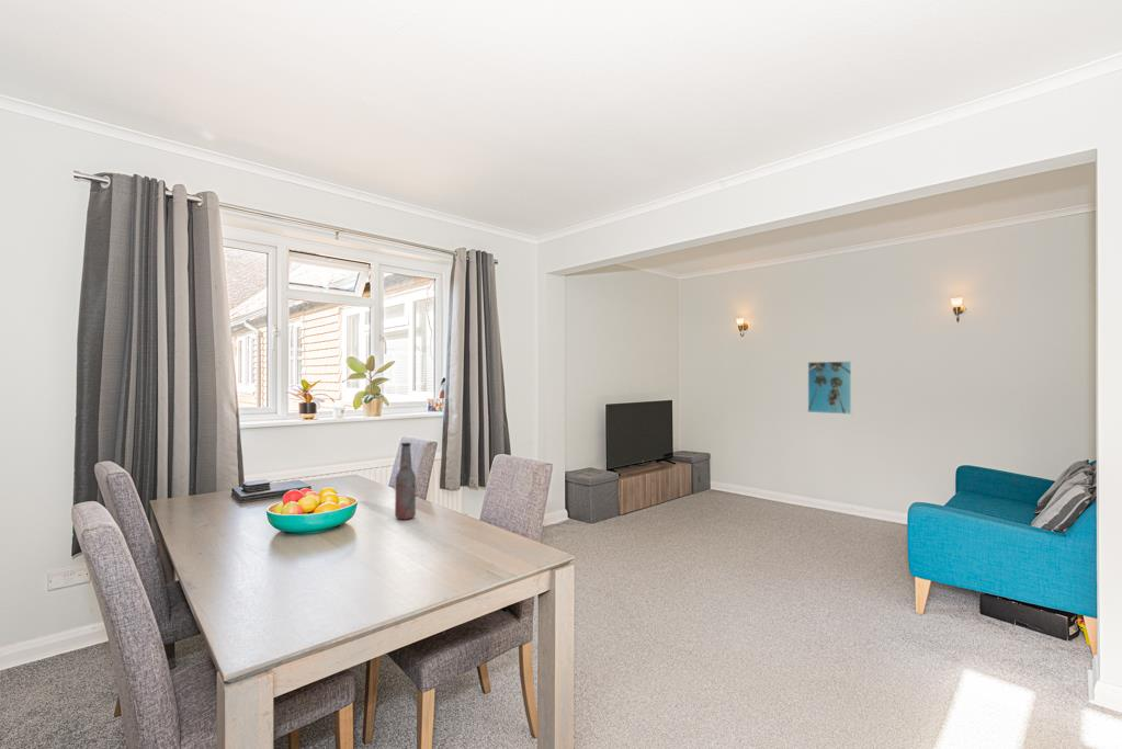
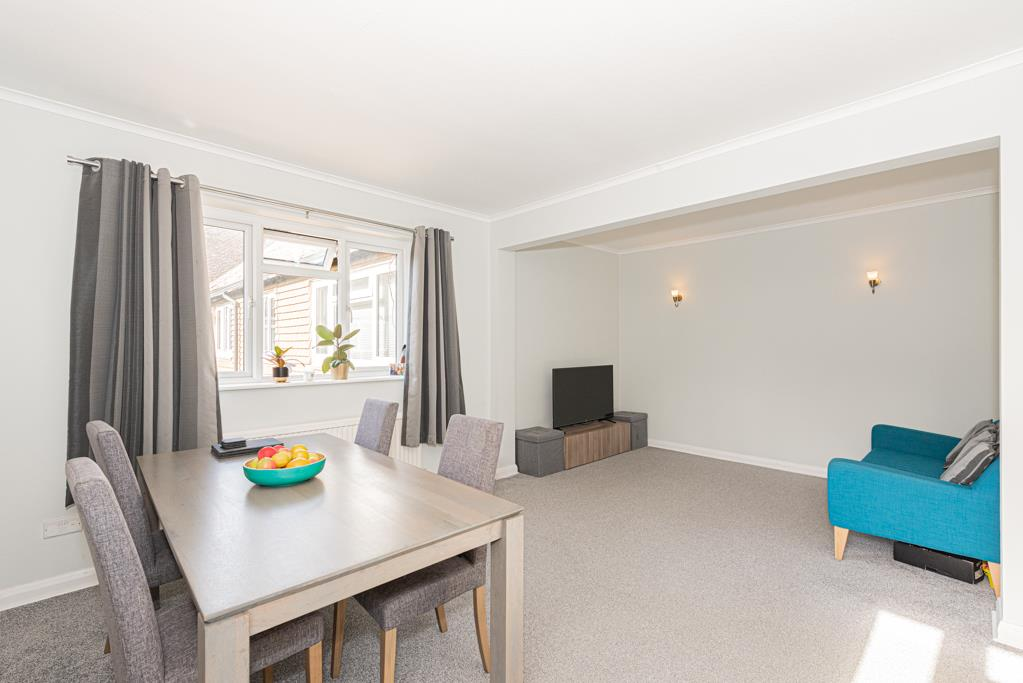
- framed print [807,360,853,416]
- bottle [394,442,417,521]
